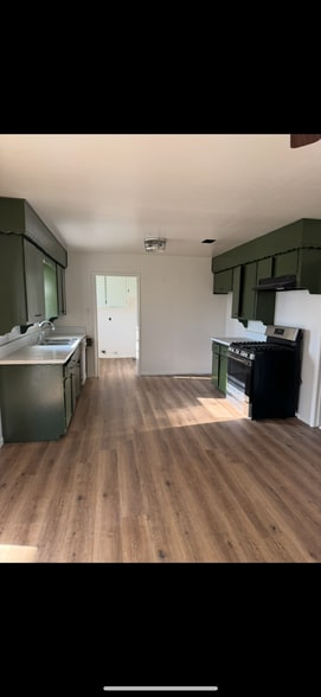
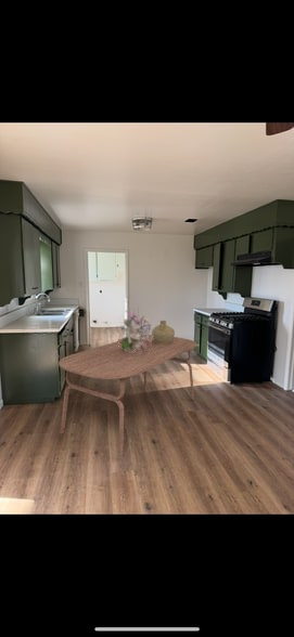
+ ceramic jug [151,320,176,344]
+ dining table [57,334,196,461]
+ bouquet [115,306,156,355]
